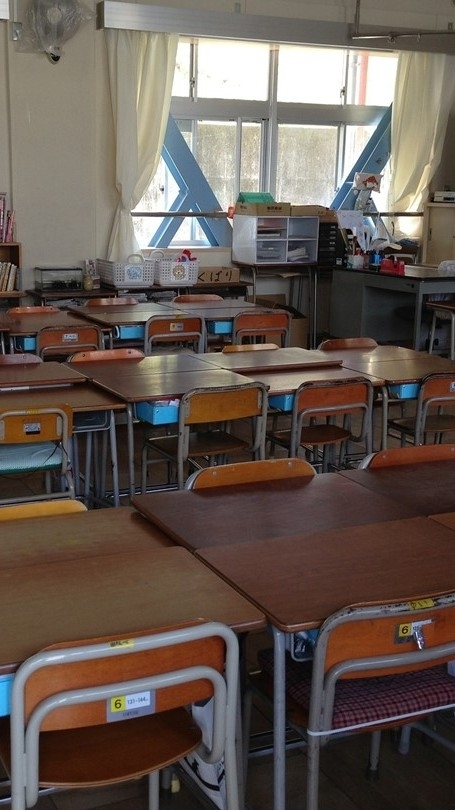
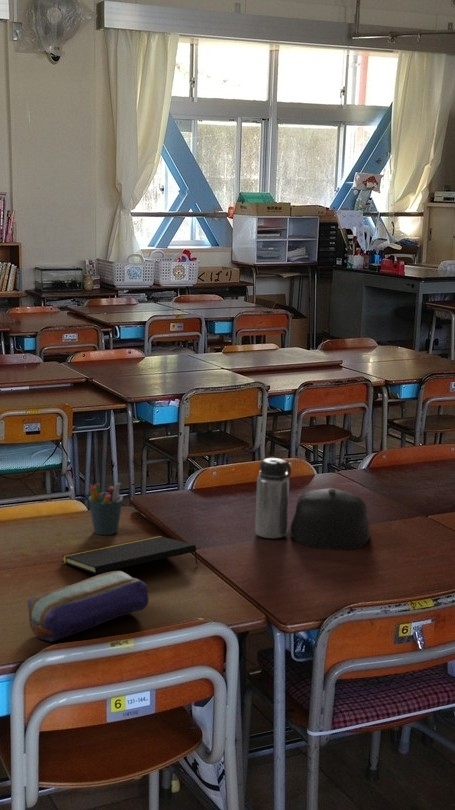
+ pen holder [88,482,124,536]
+ notepad [61,535,199,575]
+ pencil case [27,570,150,643]
+ water bottle [254,457,371,551]
